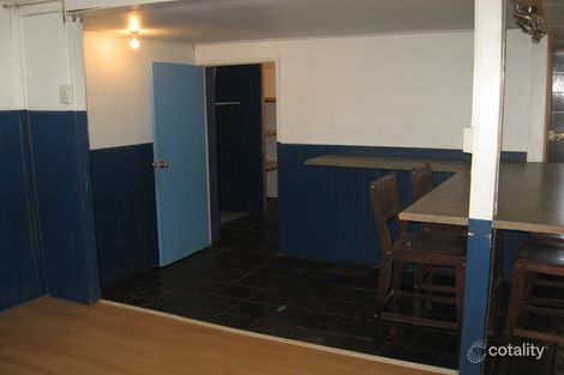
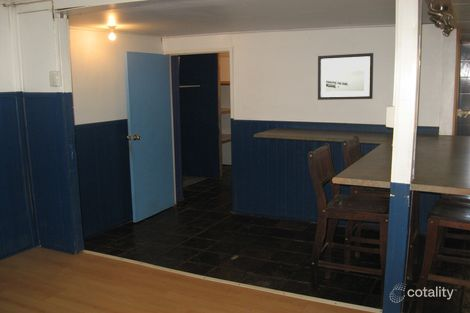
+ wall art [317,52,374,101]
